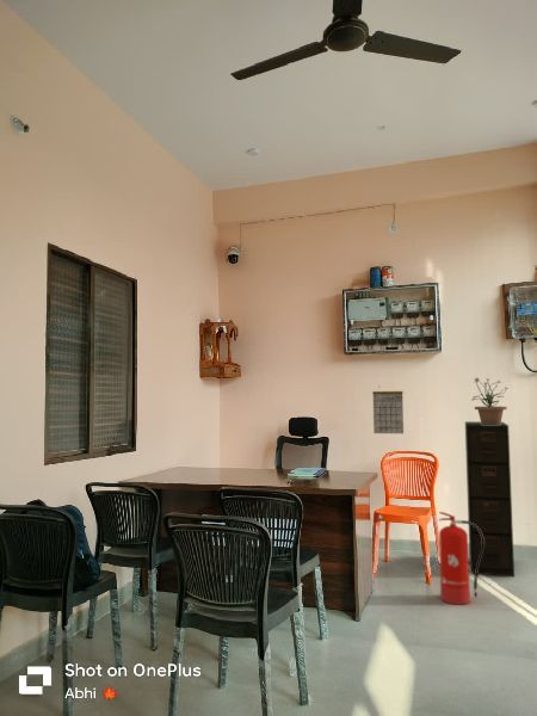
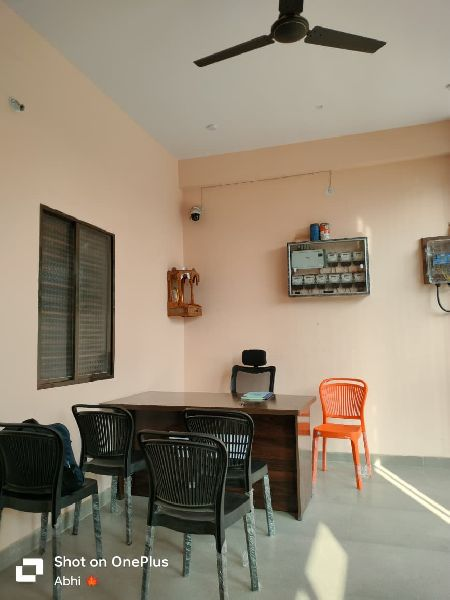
- calendar [371,384,405,434]
- potted plant [470,377,508,425]
- fire extinguisher [438,511,484,606]
- filing cabinet [464,420,516,578]
